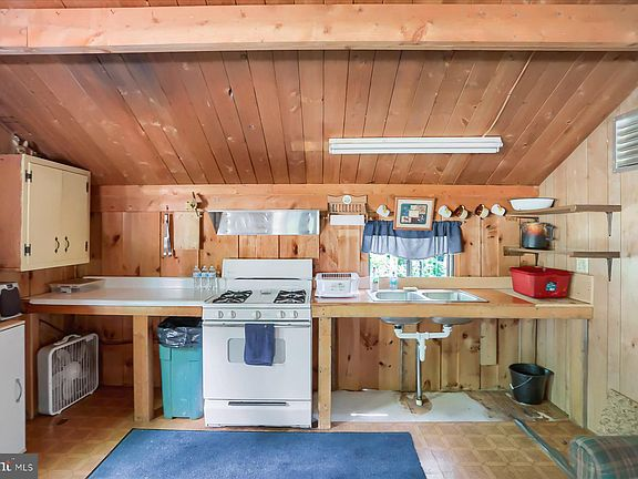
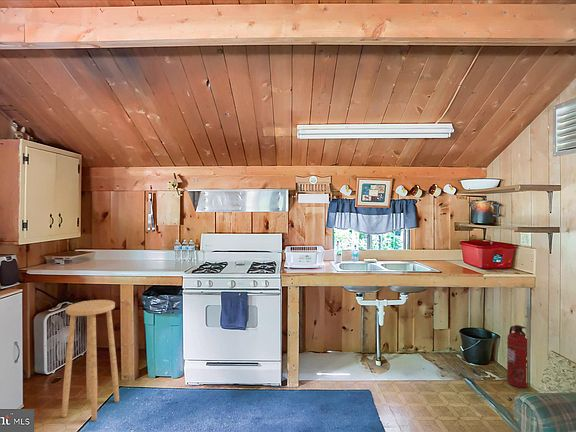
+ fire extinguisher [506,324,528,389]
+ stool [61,299,120,422]
